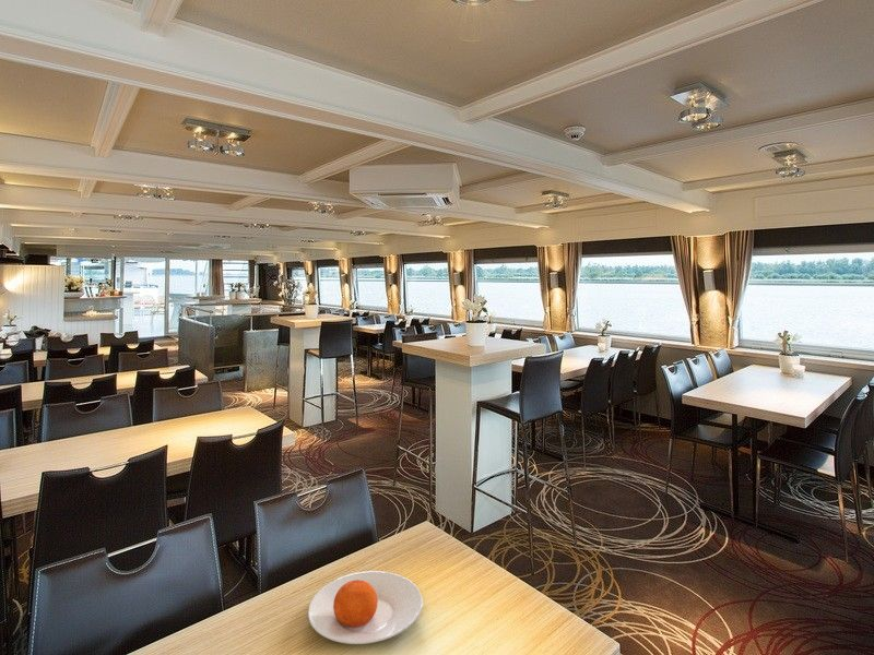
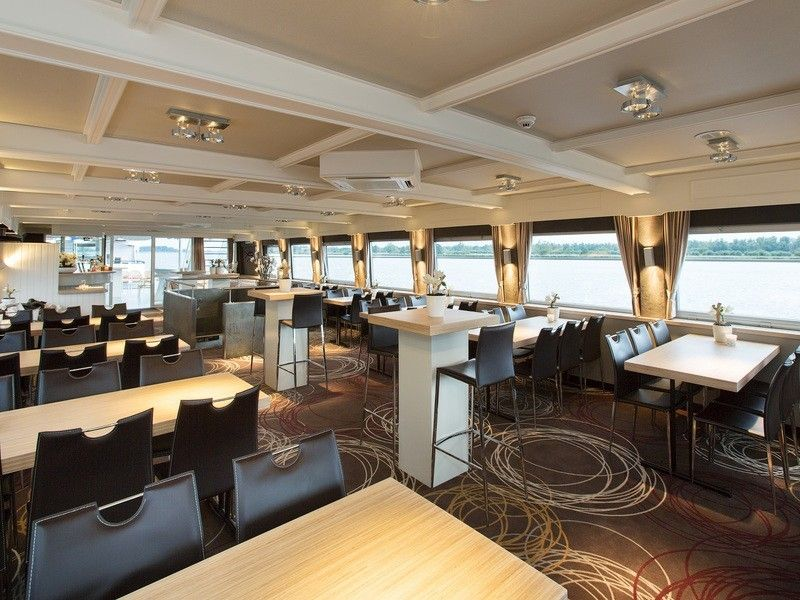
- plate [307,570,424,645]
